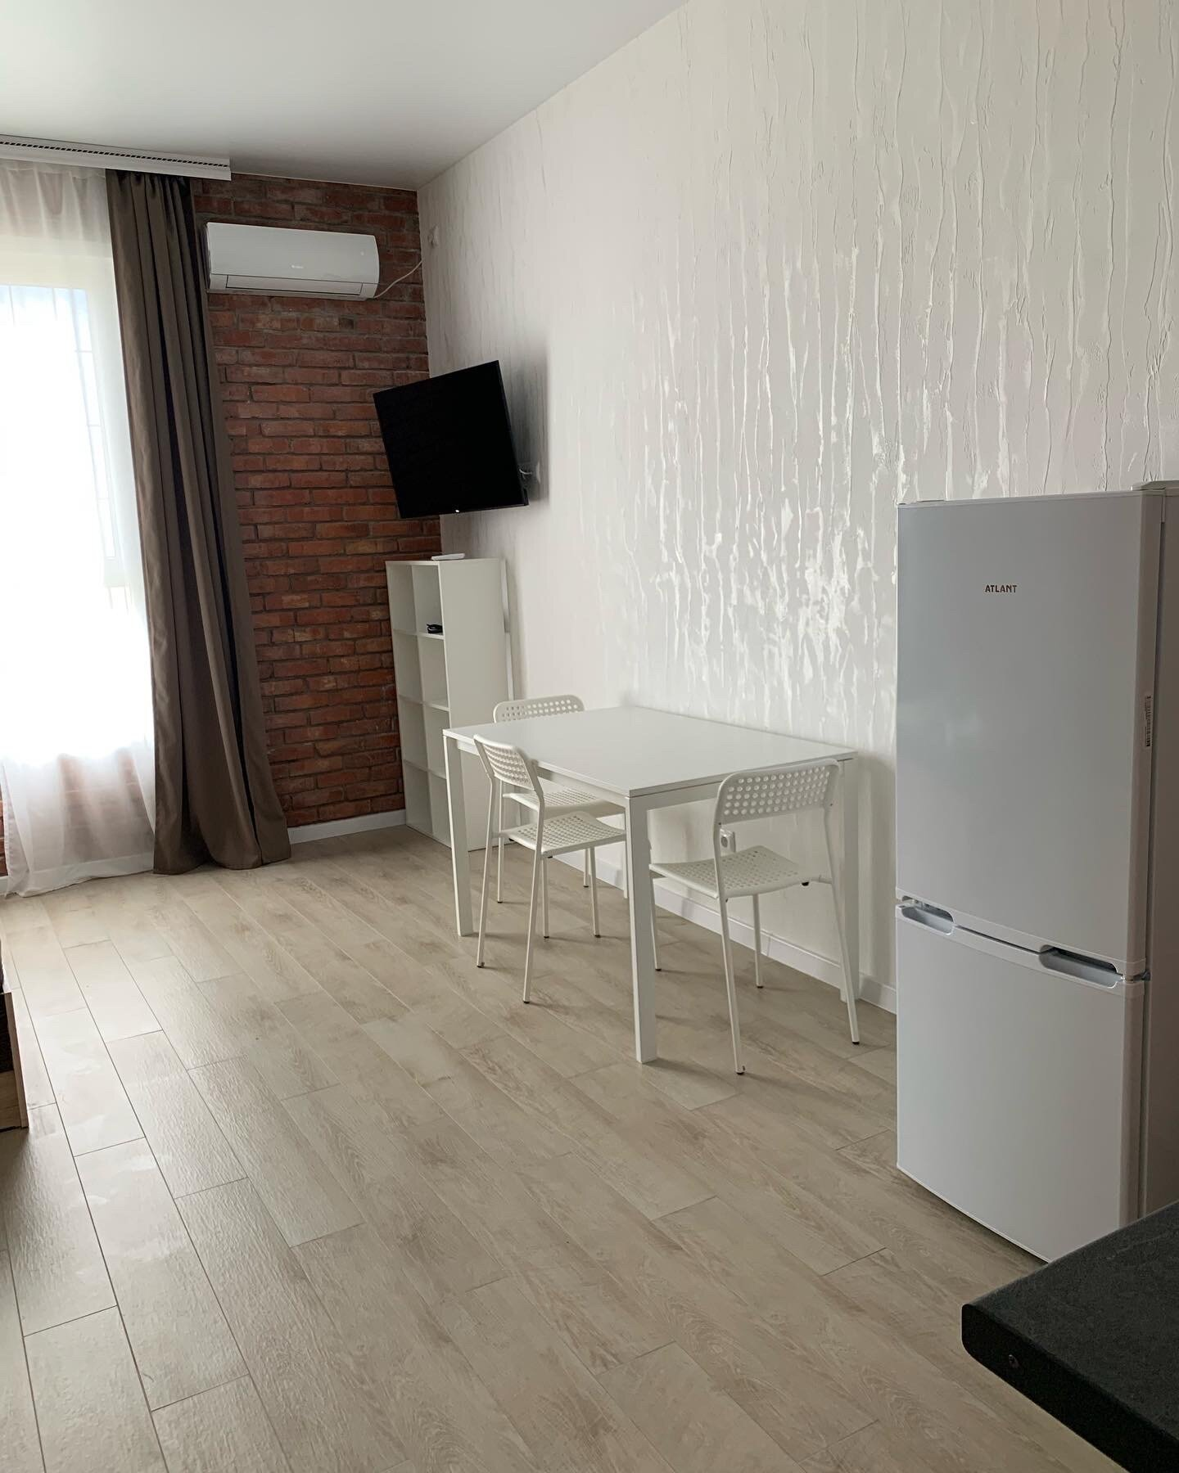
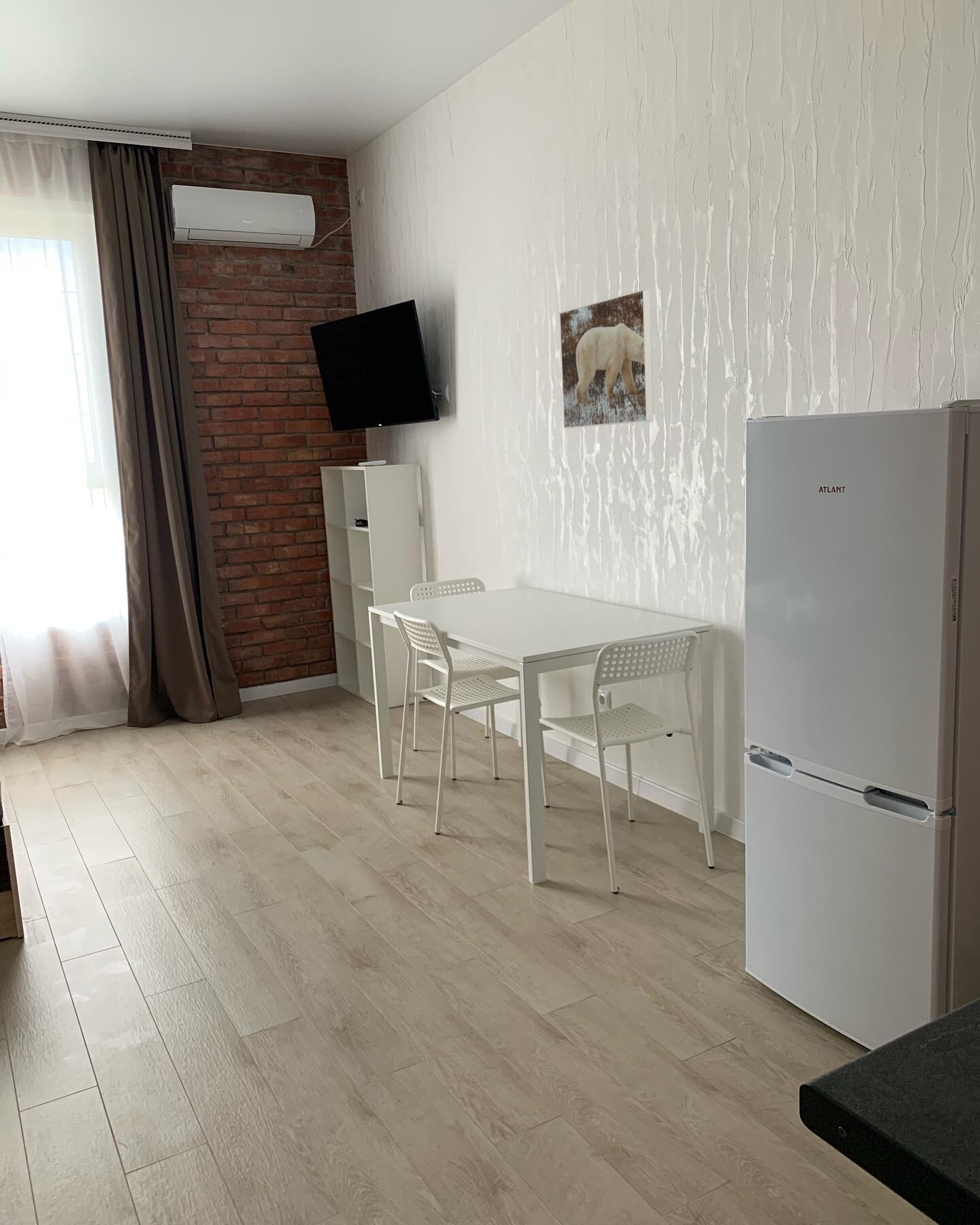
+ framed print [559,289,654,429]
